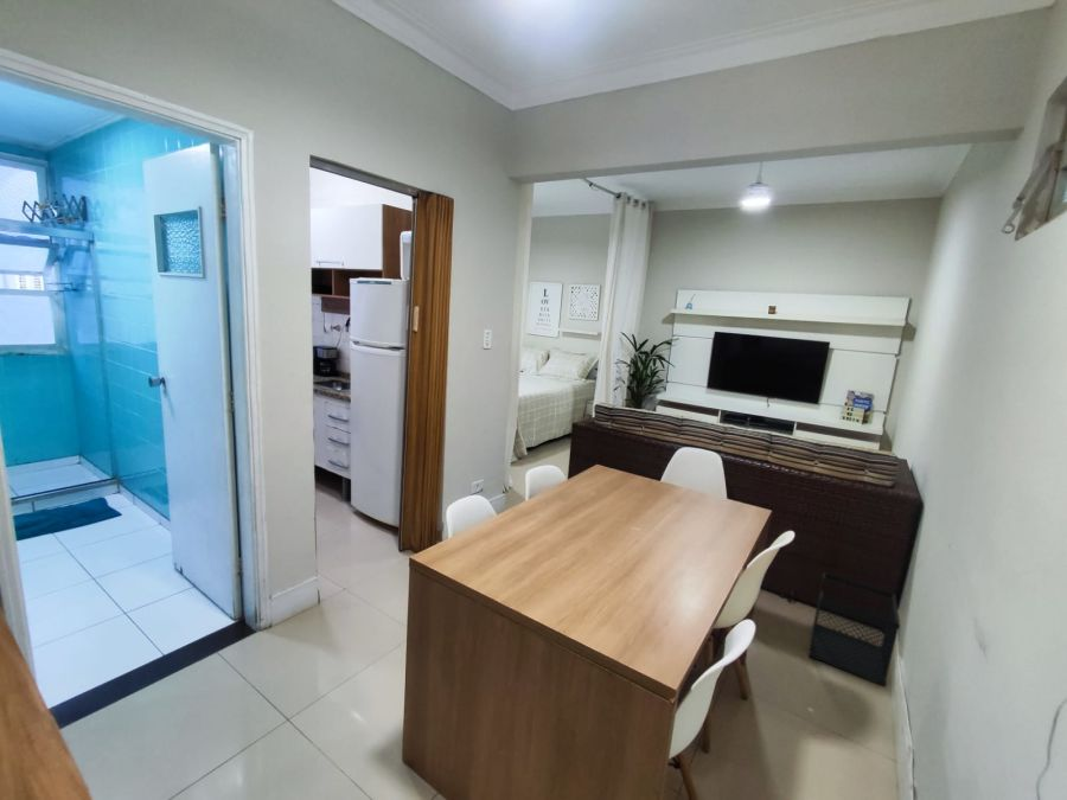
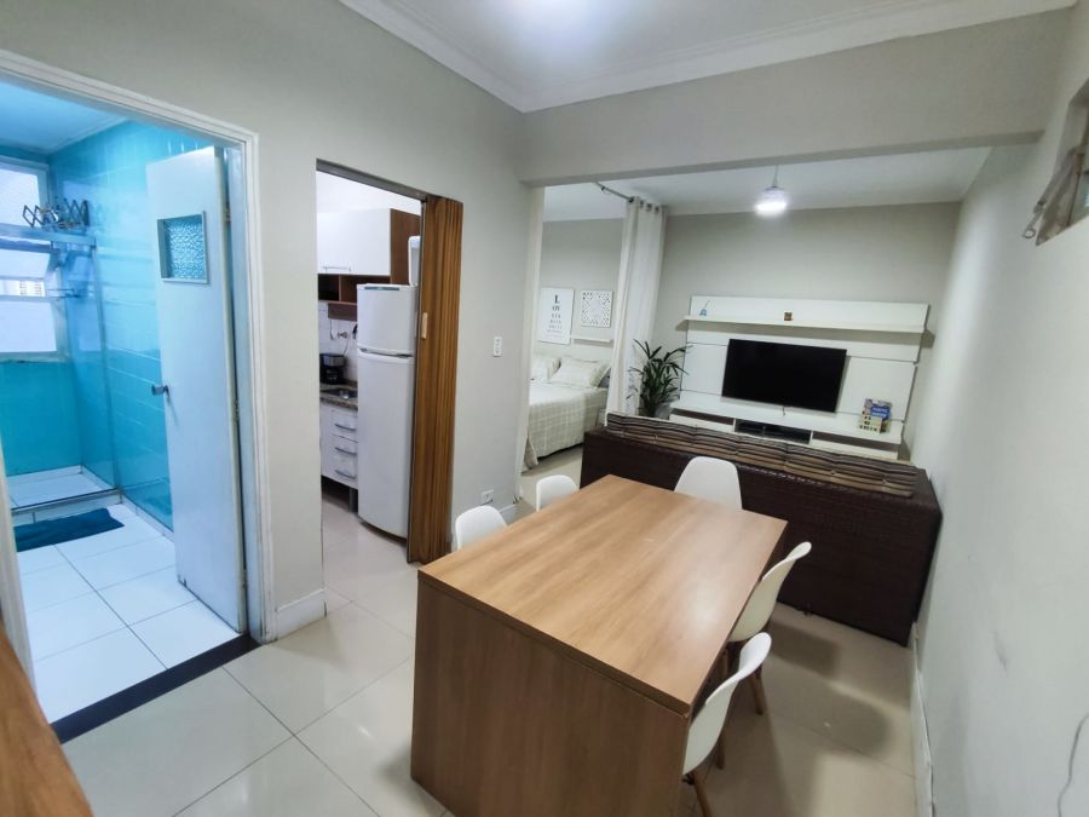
- wastebasket [807,571,901,689]
